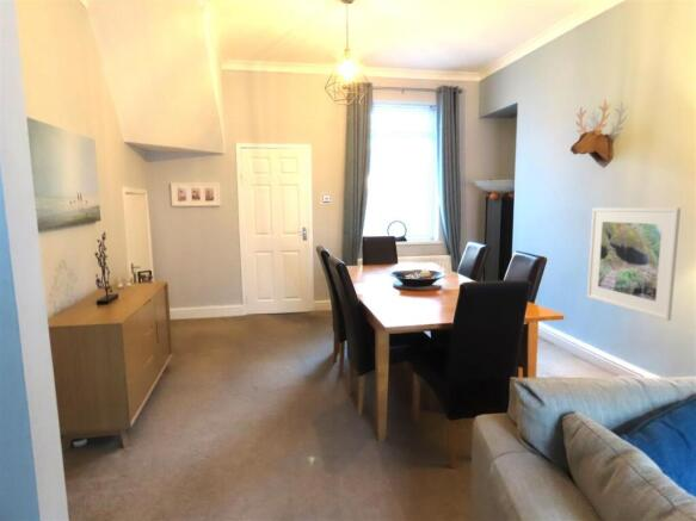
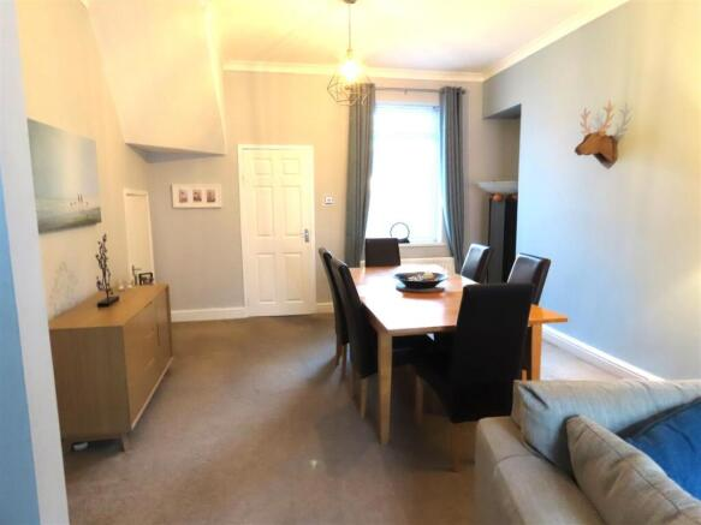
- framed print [586,206,682,322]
